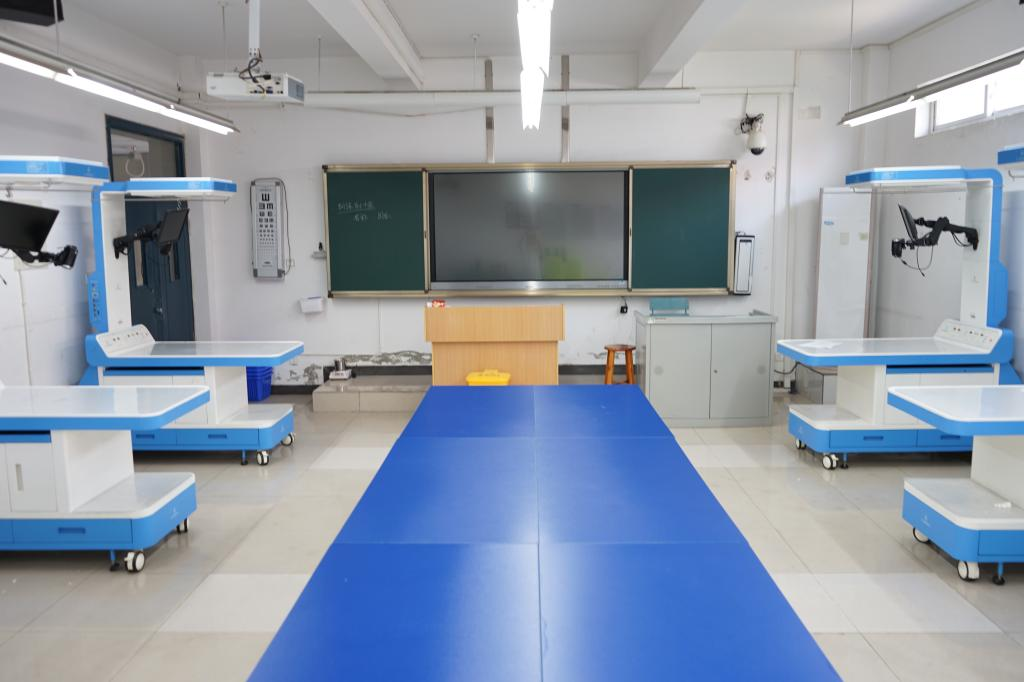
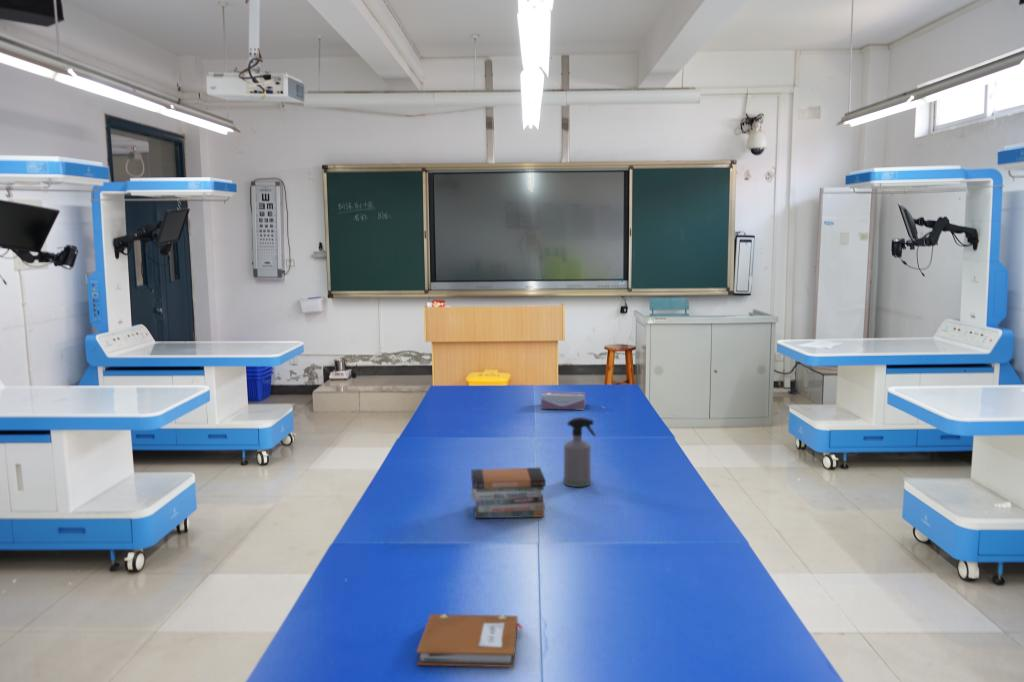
+ notebook [415,613,523,668]
+ book stack [469,466,547,519]
+ tissue box [540,391,586,410]
+ spray bottle [562,416,597,488]
